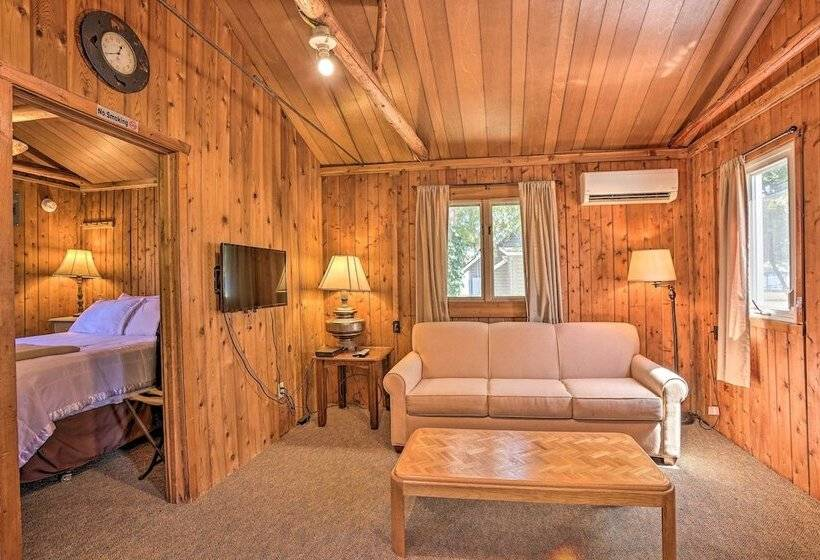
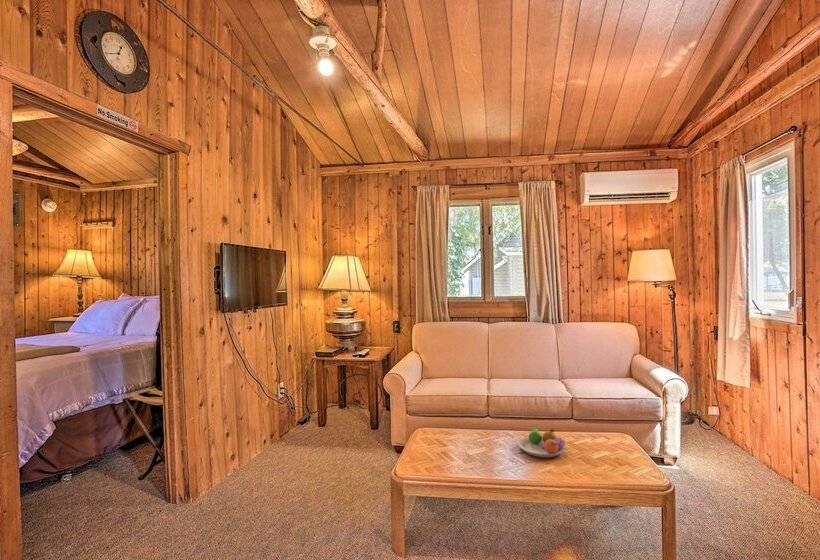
+ fruit bowl [517,426,566,458]
